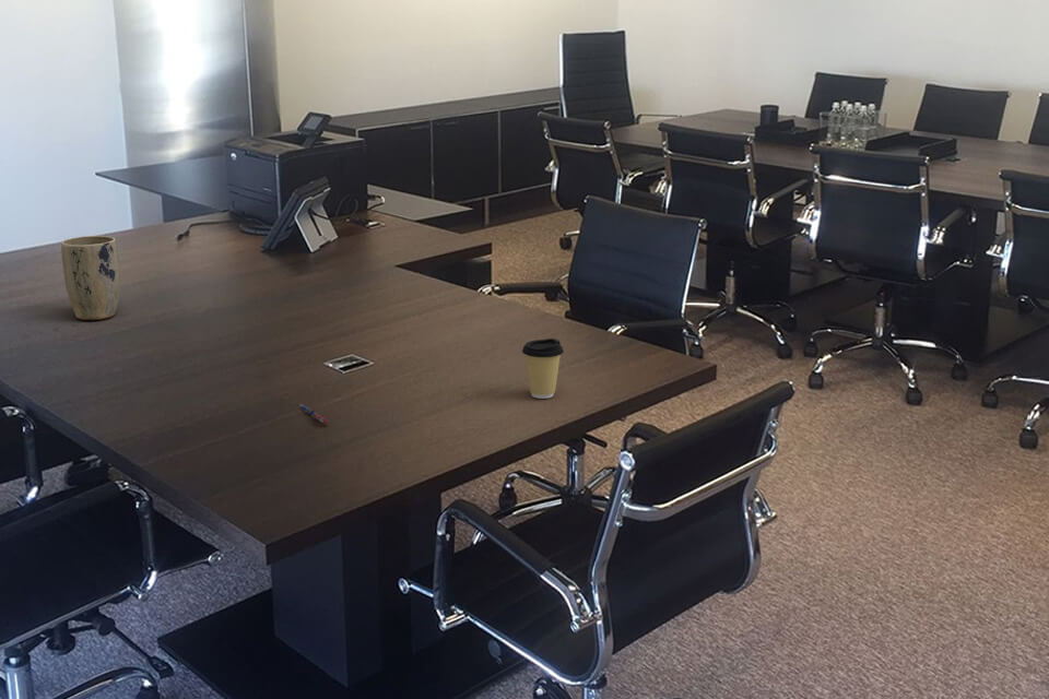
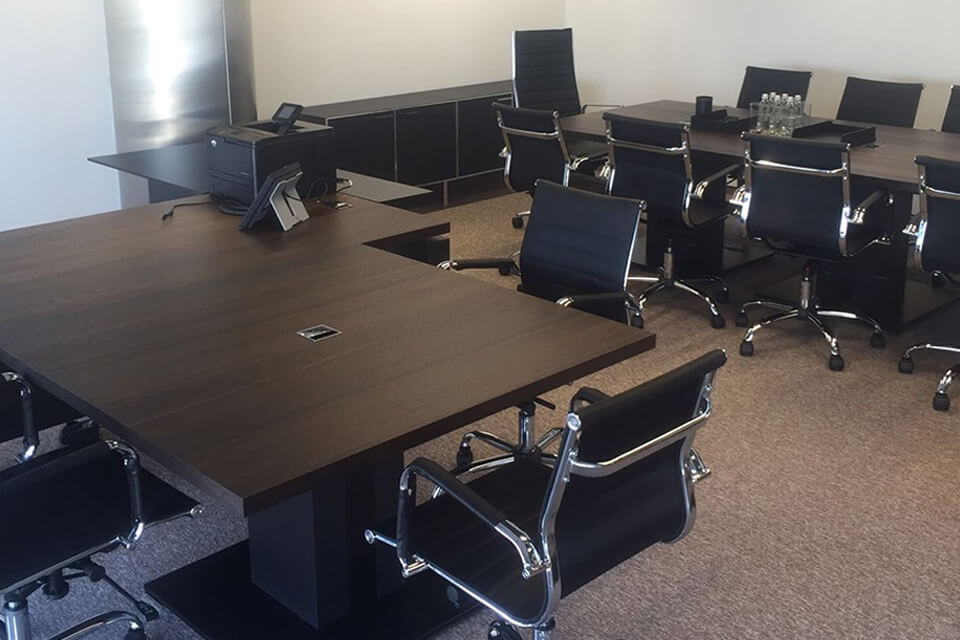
- plant pot [60,235,121,321]
- pen [298,403,330,425]
- coffee cup [521,337,565,400]
